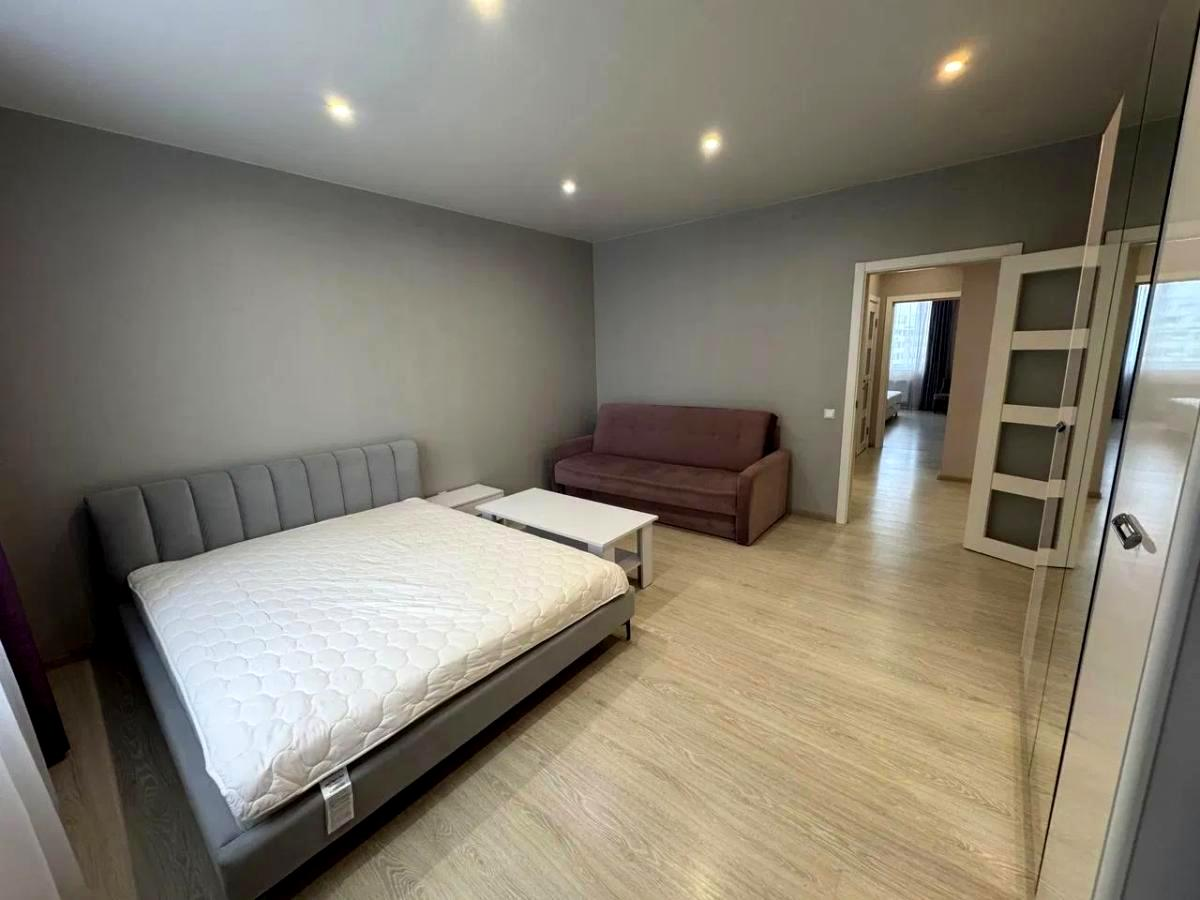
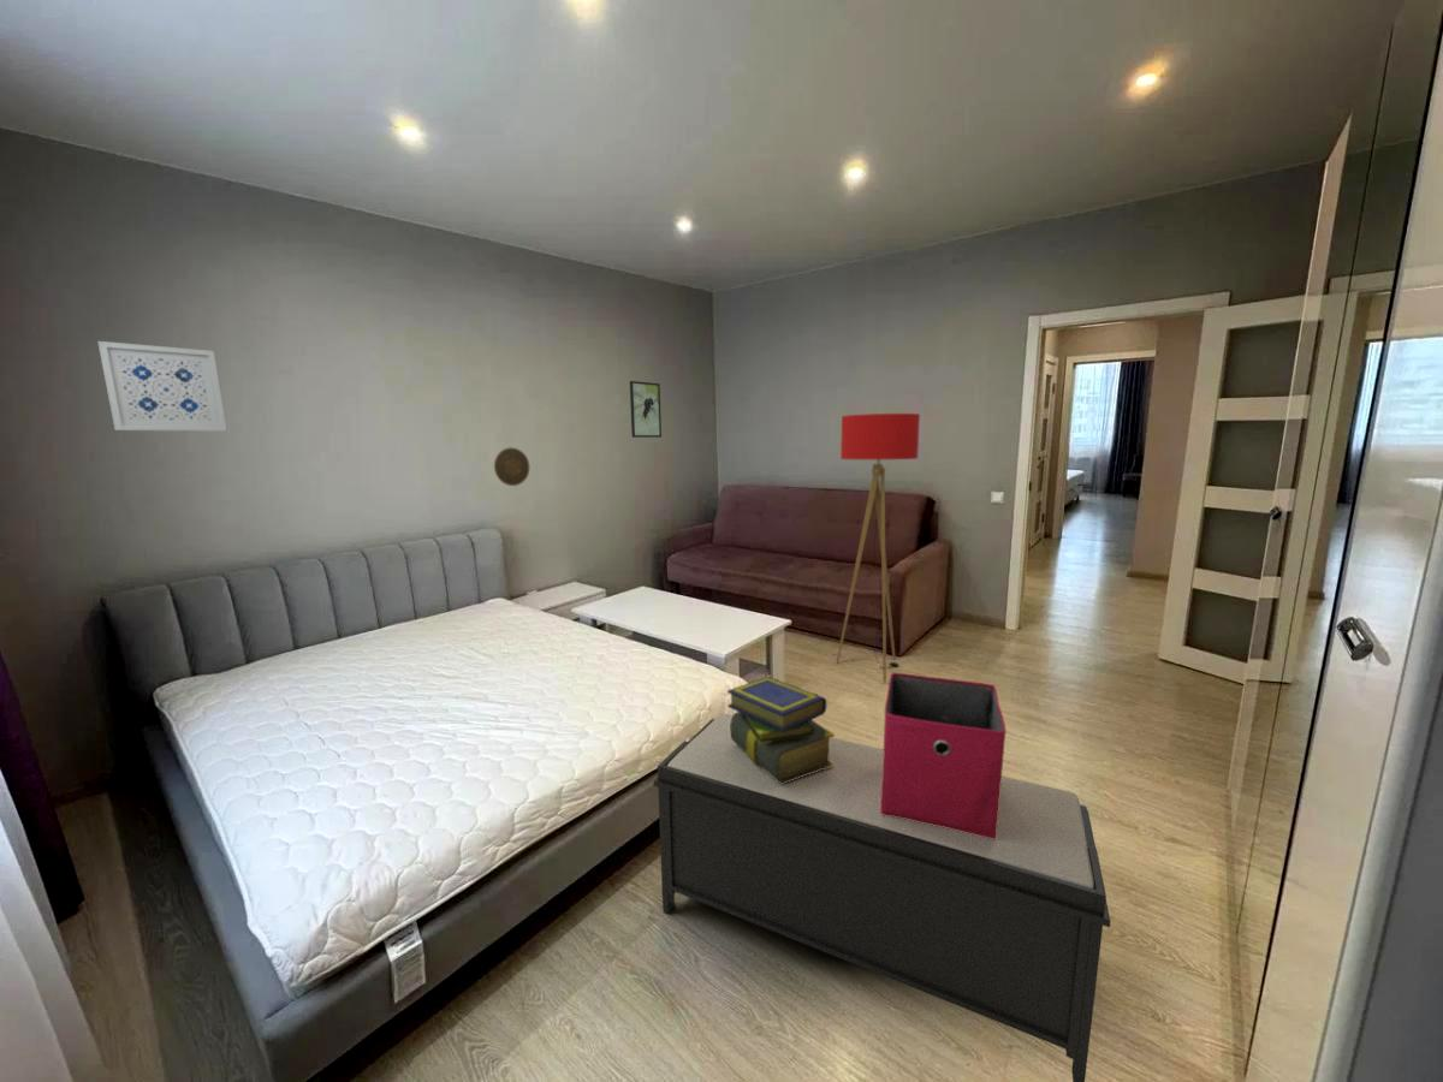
+ floor lamp [836,412,921,684]
+ wall art [96,340,227,432]
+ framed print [629,380,663,439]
+ bench [652,713,1111,1082]
+ stack of books [726,676,836,784]
+ storage bin [880,672,1008,839]
+ decorative plate [493,446,530,487]
